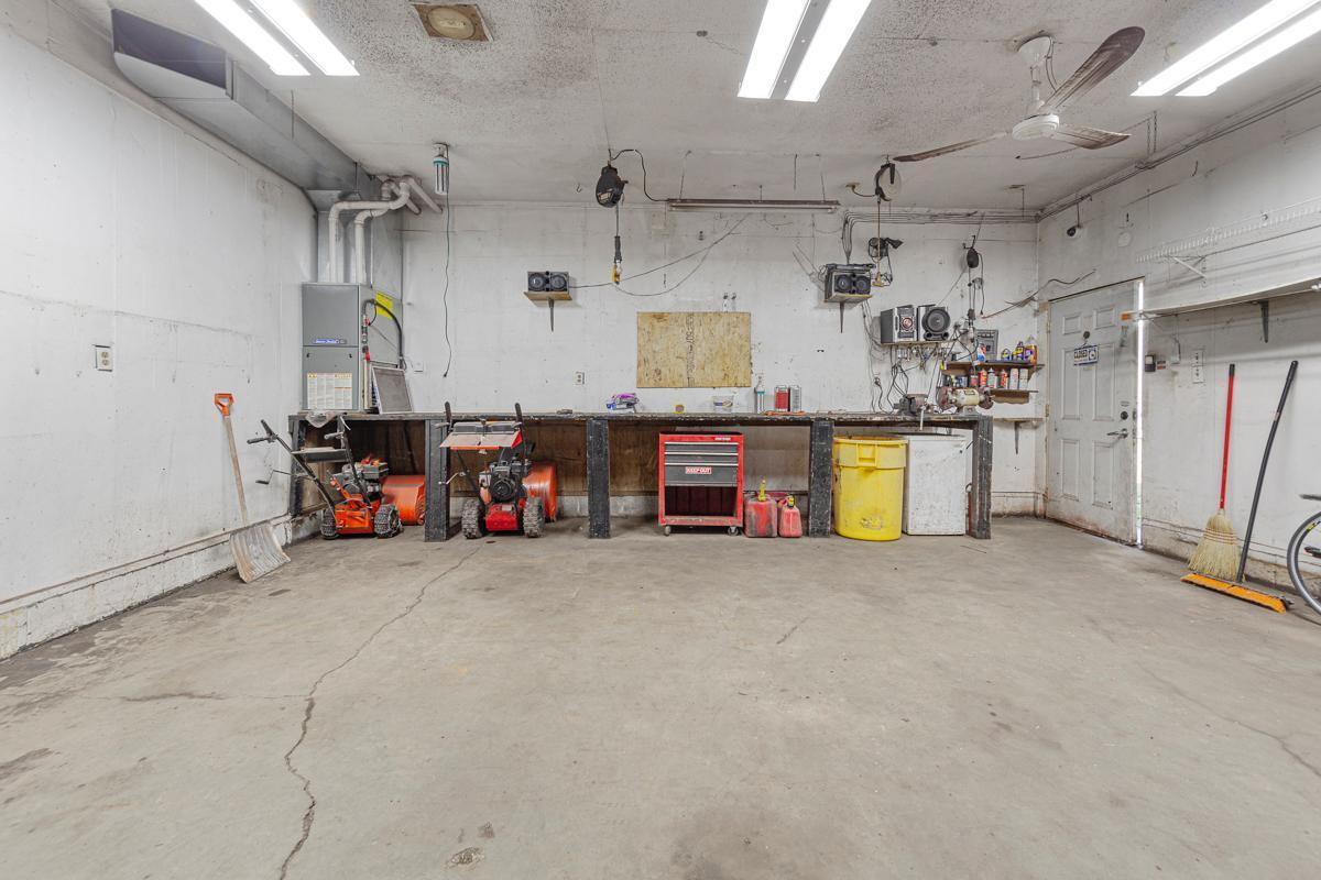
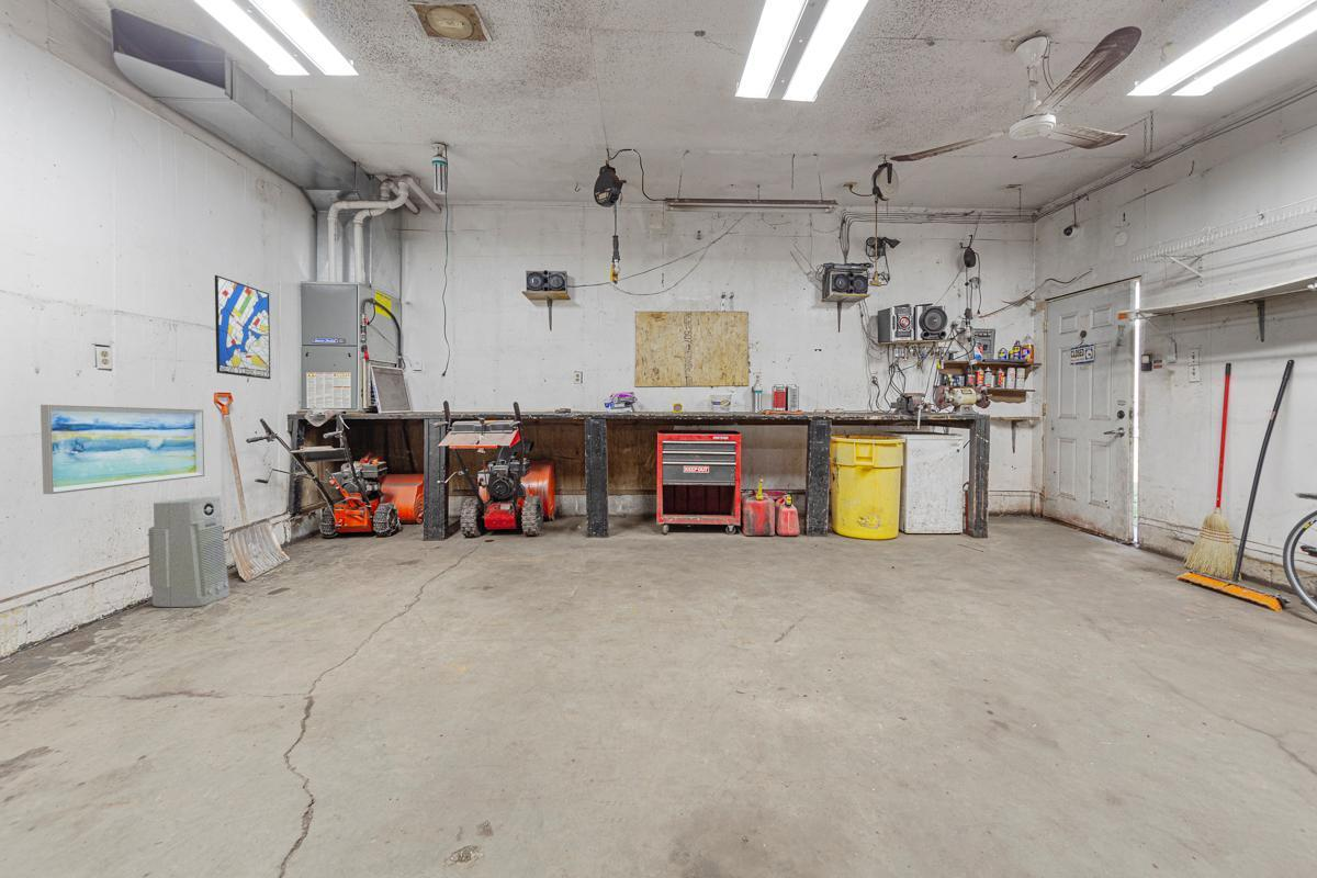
+ wall art [214,274,271,380]
+ wall art [40,404,205,495]
+ air purifier [147,495,230,608]
